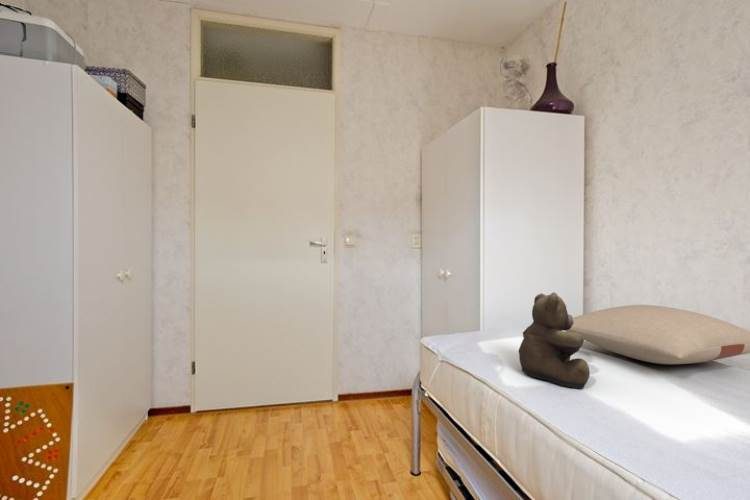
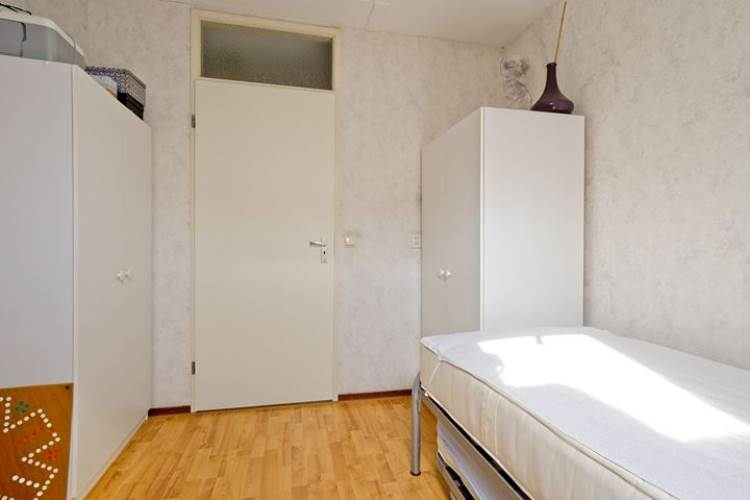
- pillow [563,304,750,365]
- teddy bear [518,291,591,390]
